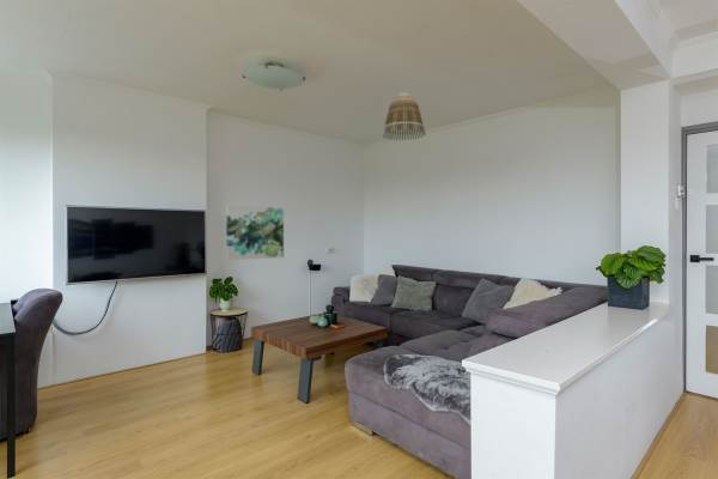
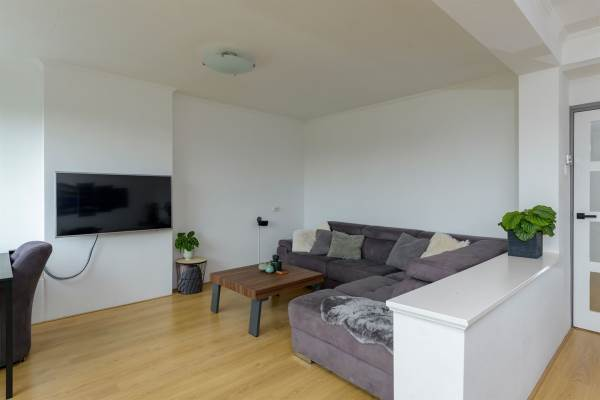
- wall art [225,204,285,261]
- lamp shade [381,92,427,143]
